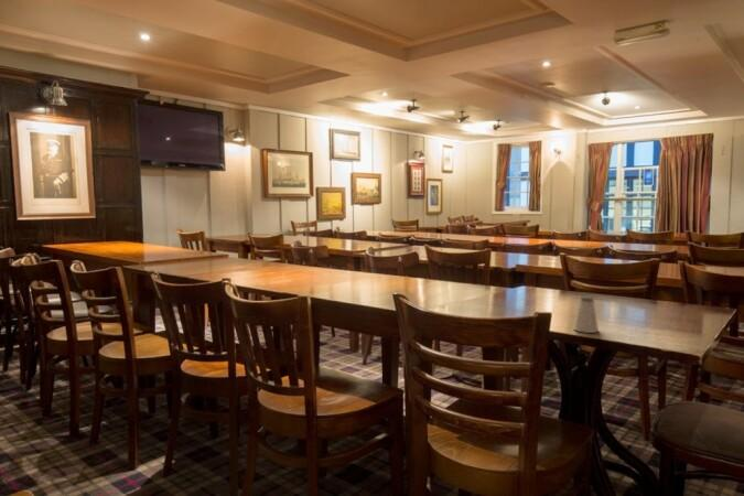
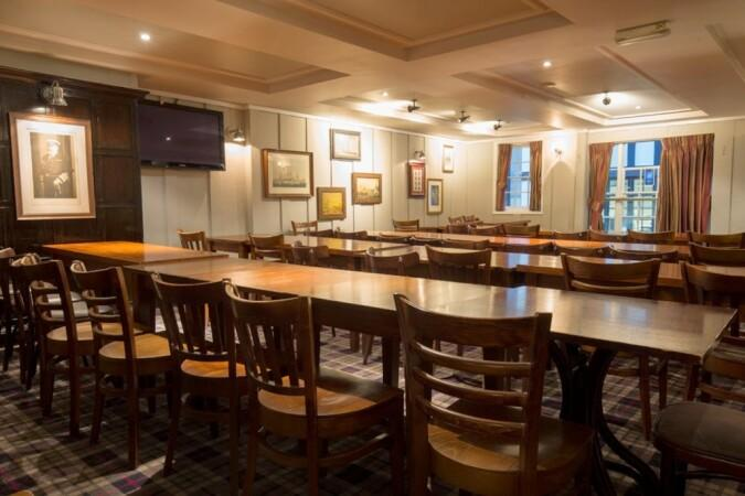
- saltshaker [572,295,600,334]
